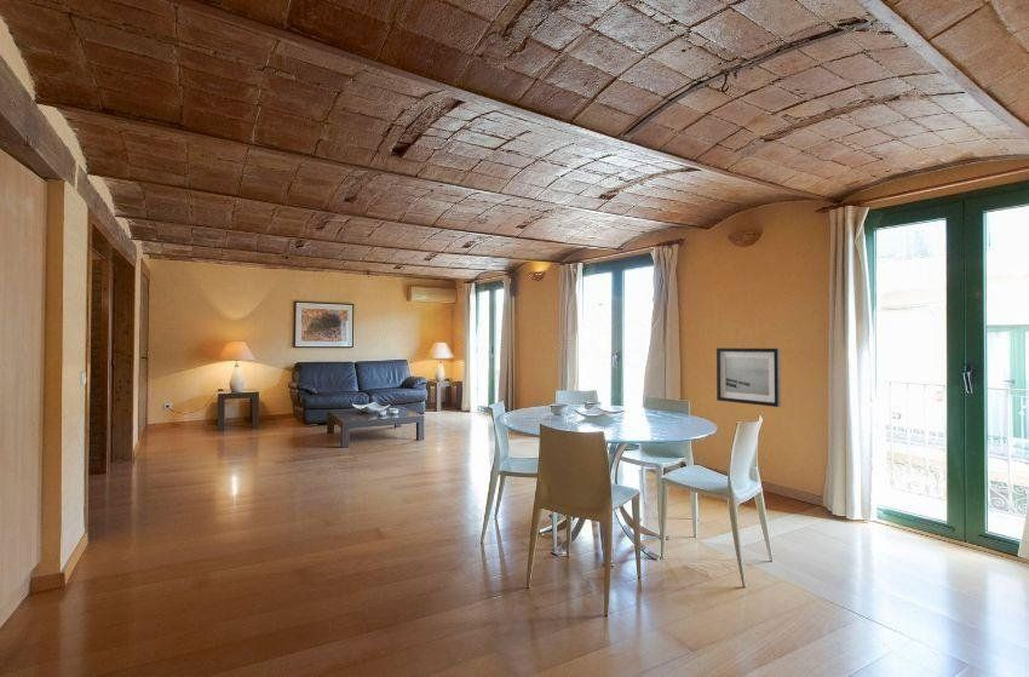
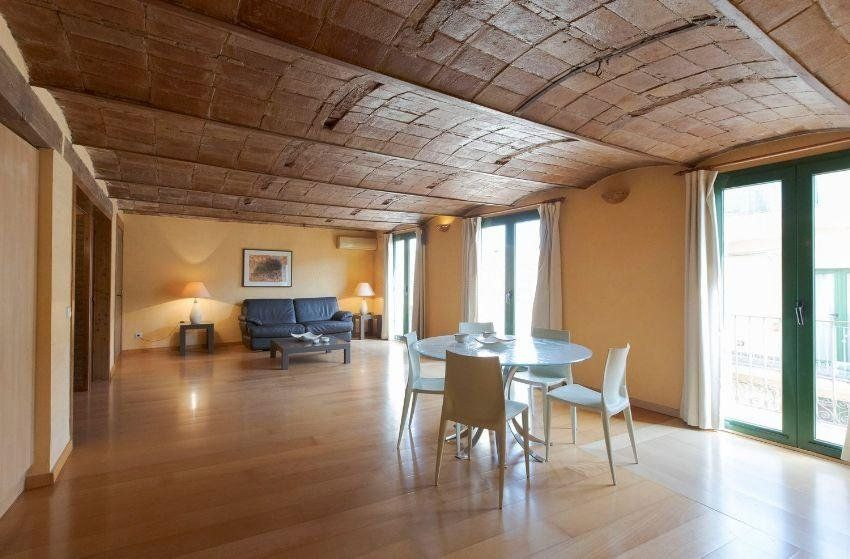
- wall art [715,346,782,408]
